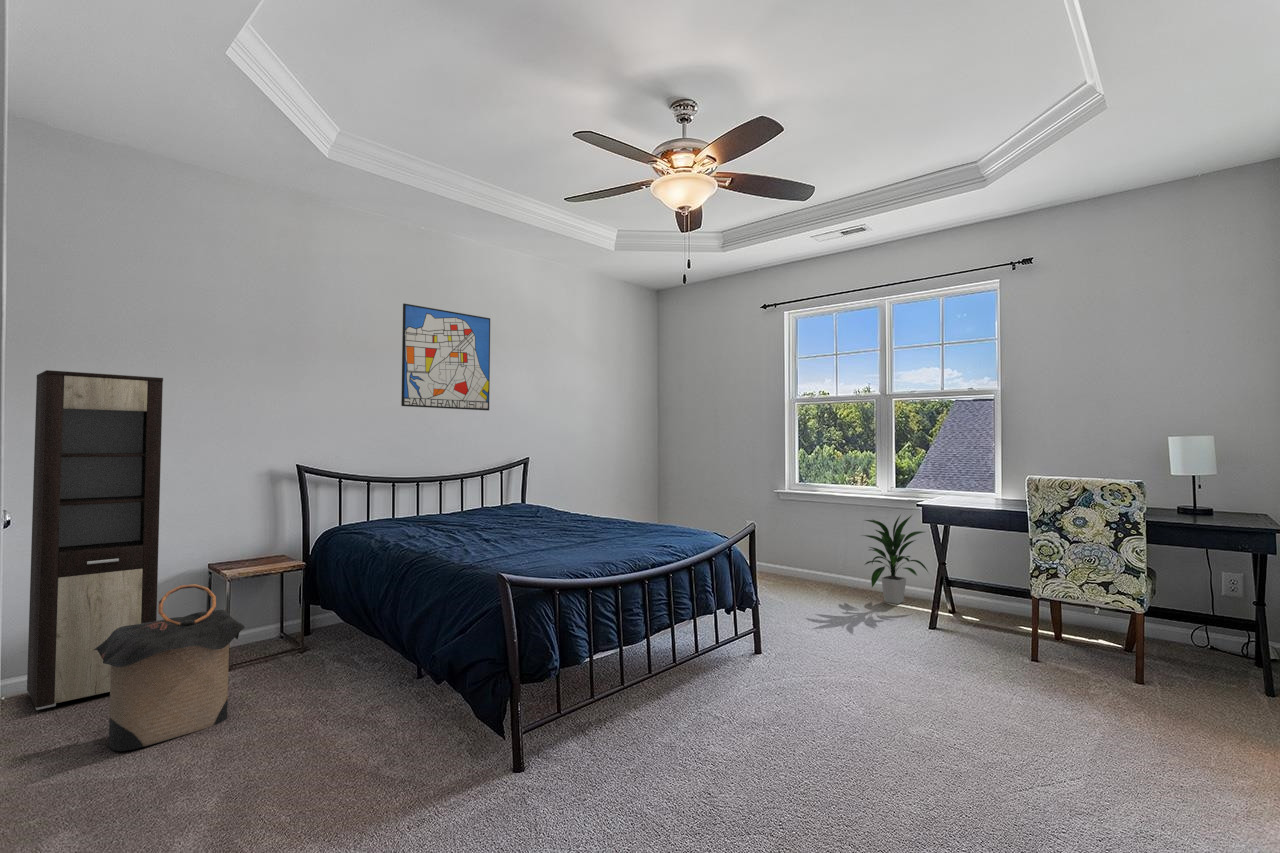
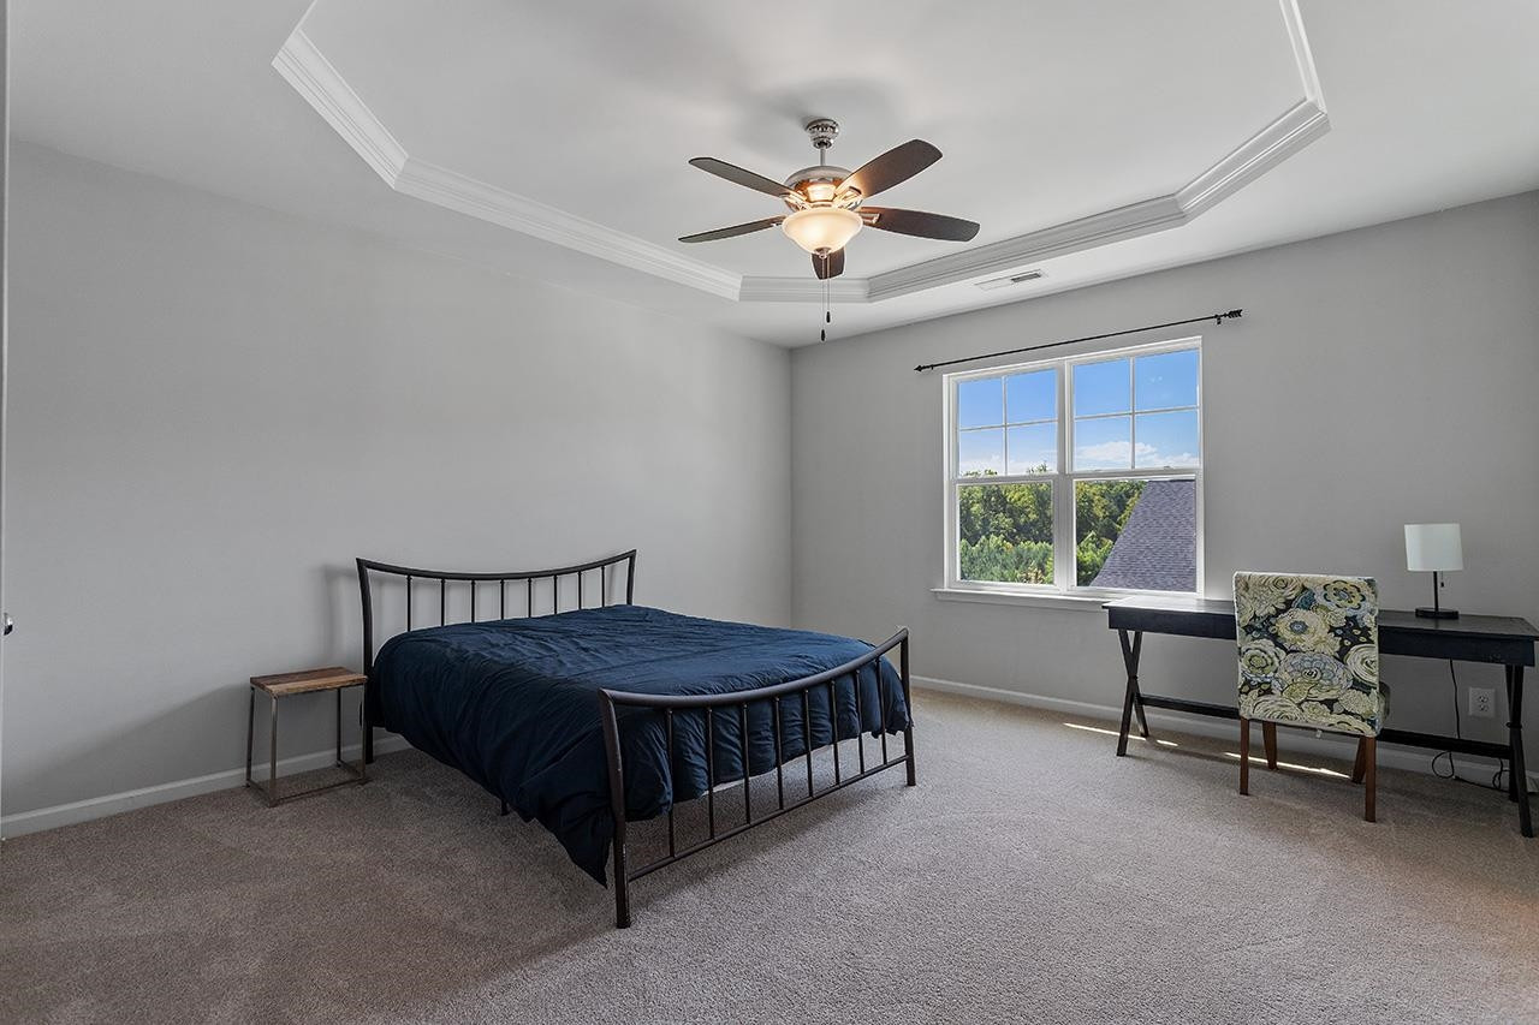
- indoor plant [860,513,930,605]
- cabinet [26,369,164,711]
- wall art [400,302,491,412]
- laundry hamper [94,583,246,752]
